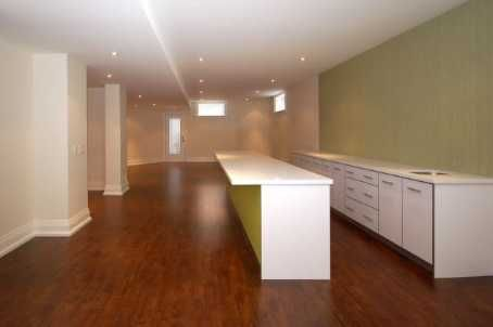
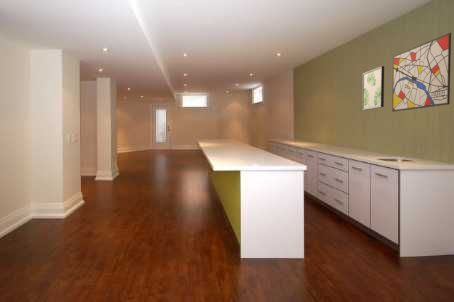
+ wall art [391,32,452,113]
+ wall art [361,65,385,111]
